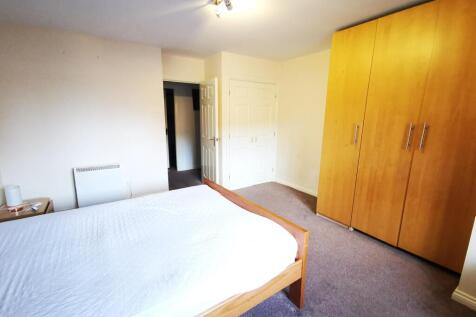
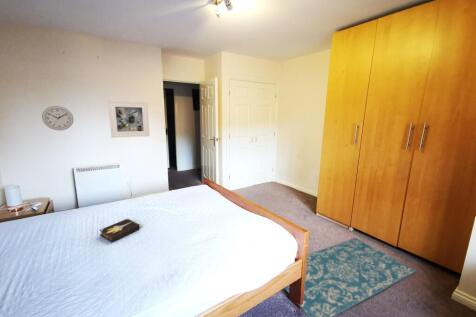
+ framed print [107,99,151,139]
+ wall clock [41,105,74,131]
+ hardback book [99,217,141,243]
+ rug [284,237,418,317]
